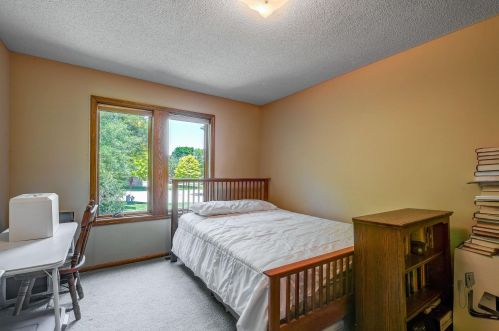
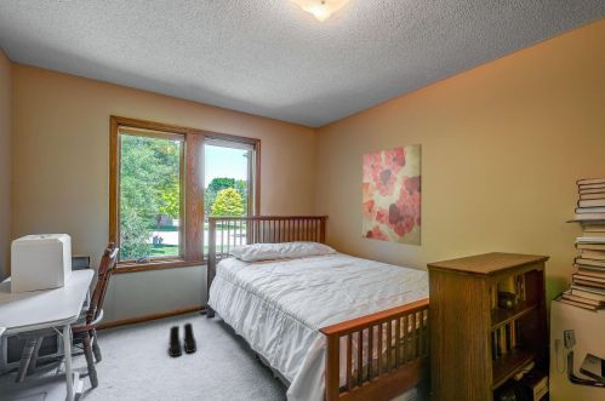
+ boots [169,321,198,357]
+ wall art [361,143,423,247]
